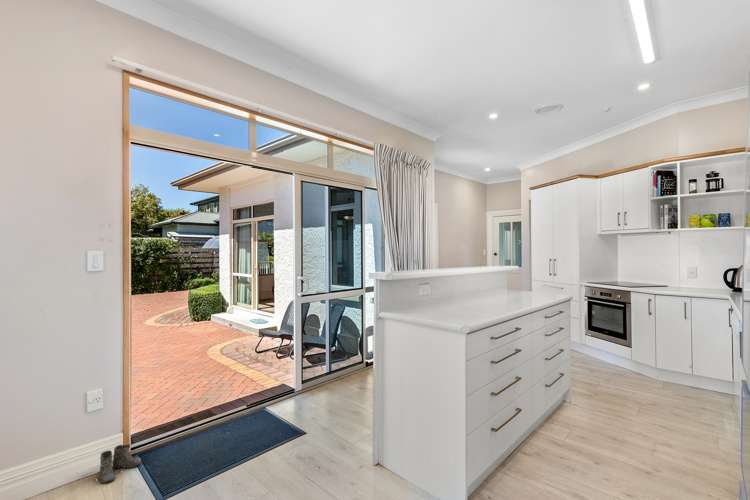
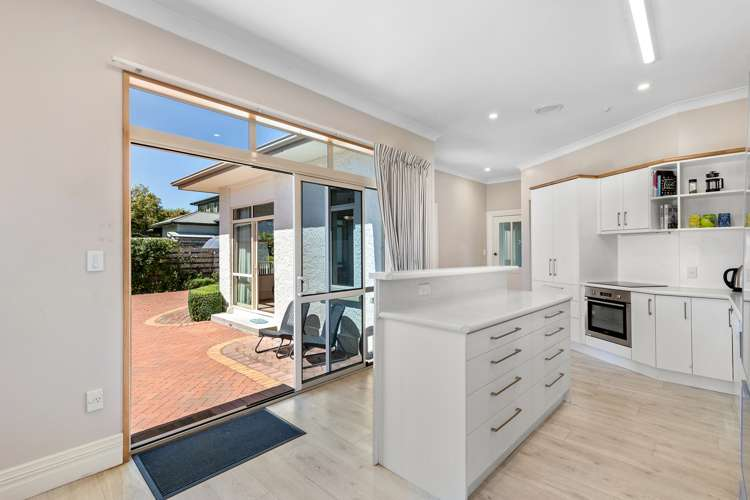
- boots [92,443,143,485]
